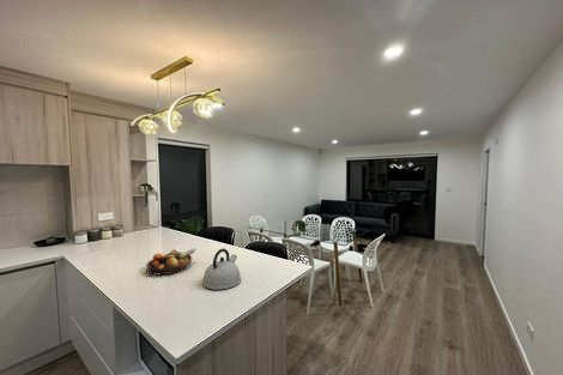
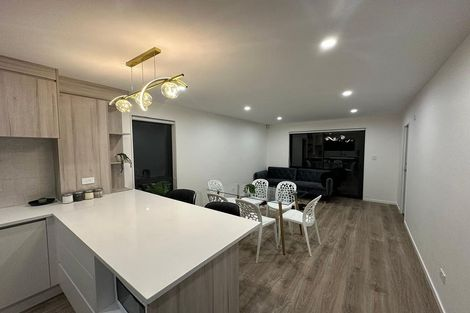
- kettle [201,247,242,291]
- fruit bowl [145,247,196,276]
